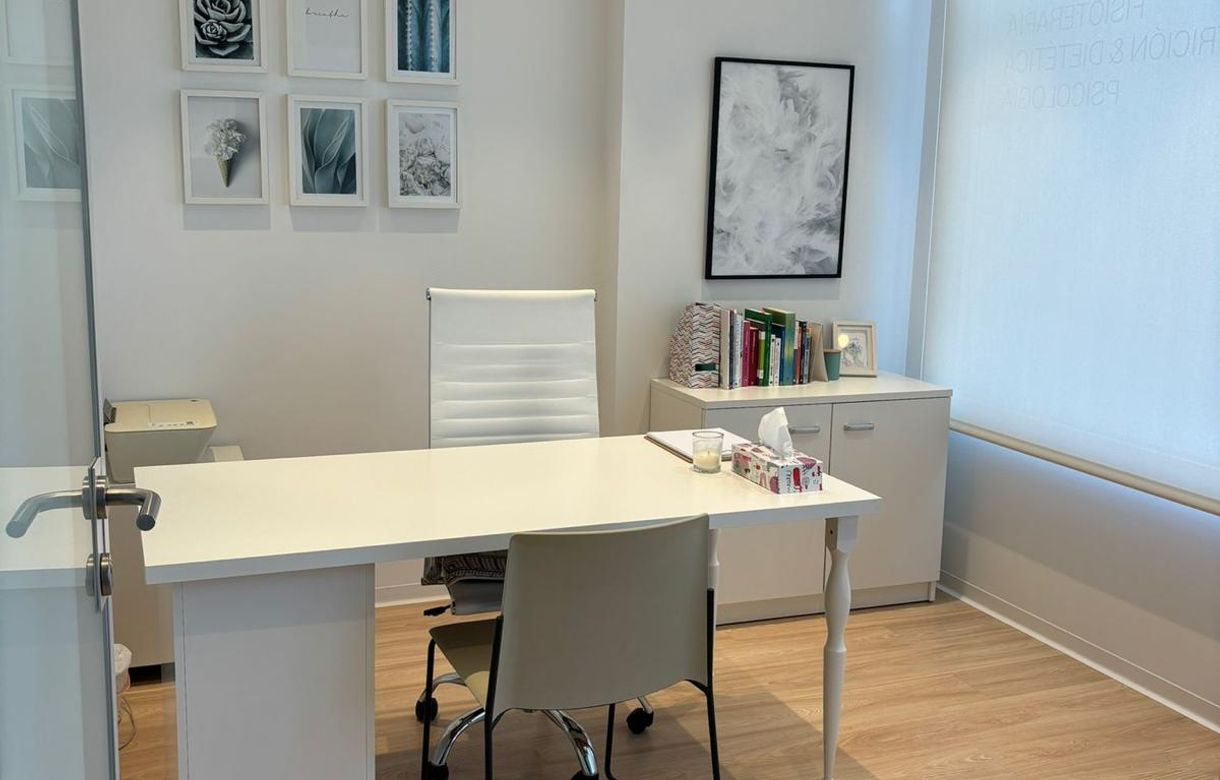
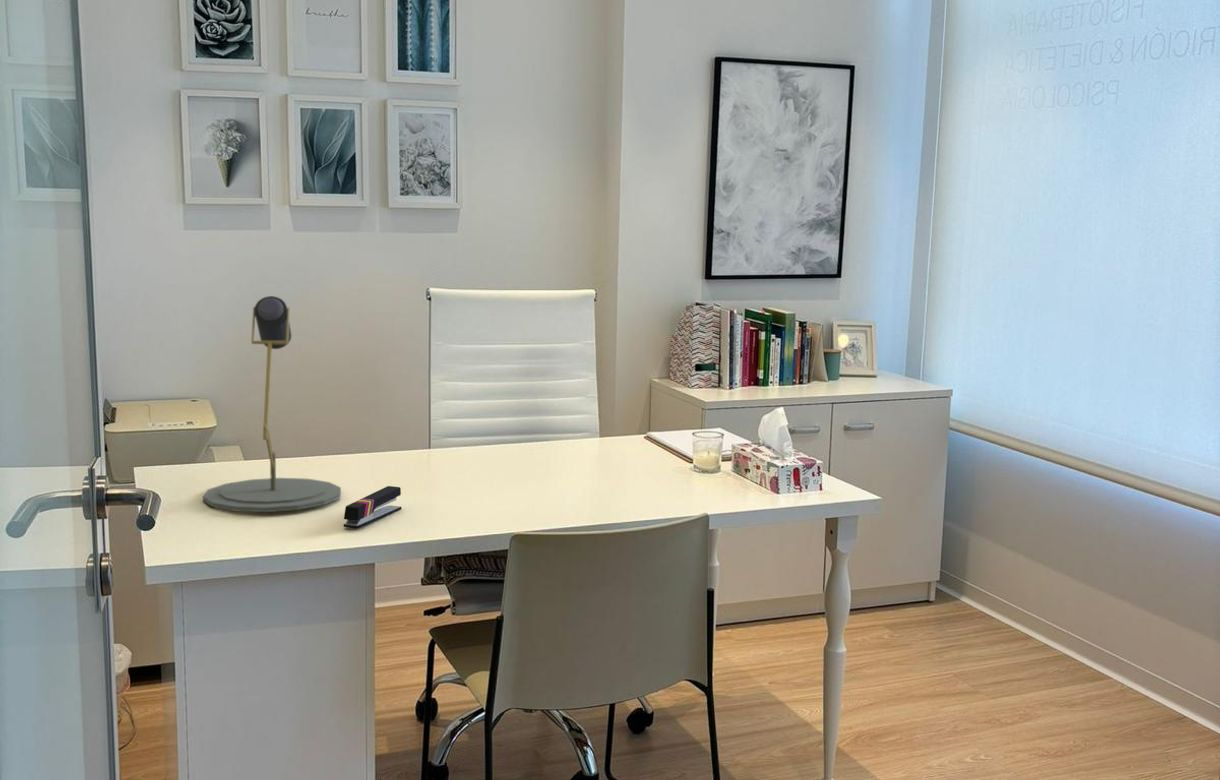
+ desk lamp [202,295,342,513]
+ stapler [342,485,403,529]
